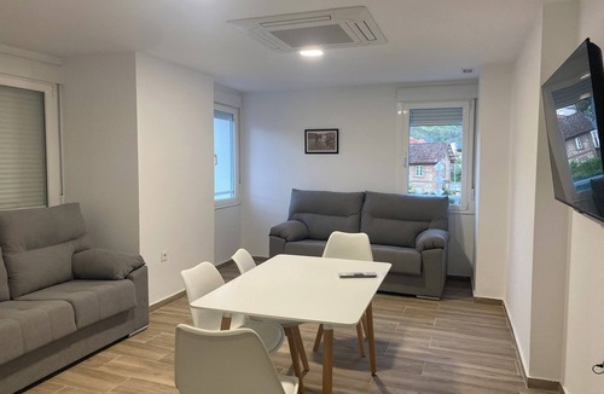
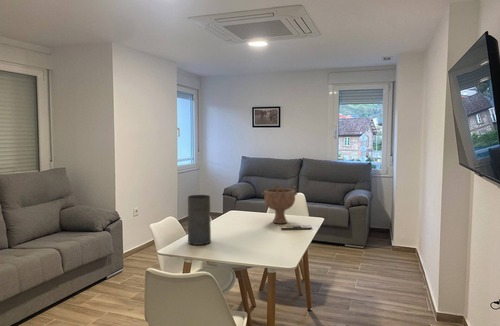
+ decorative bowl [261,183,298,224]
+ vase [187,194,212,246]
